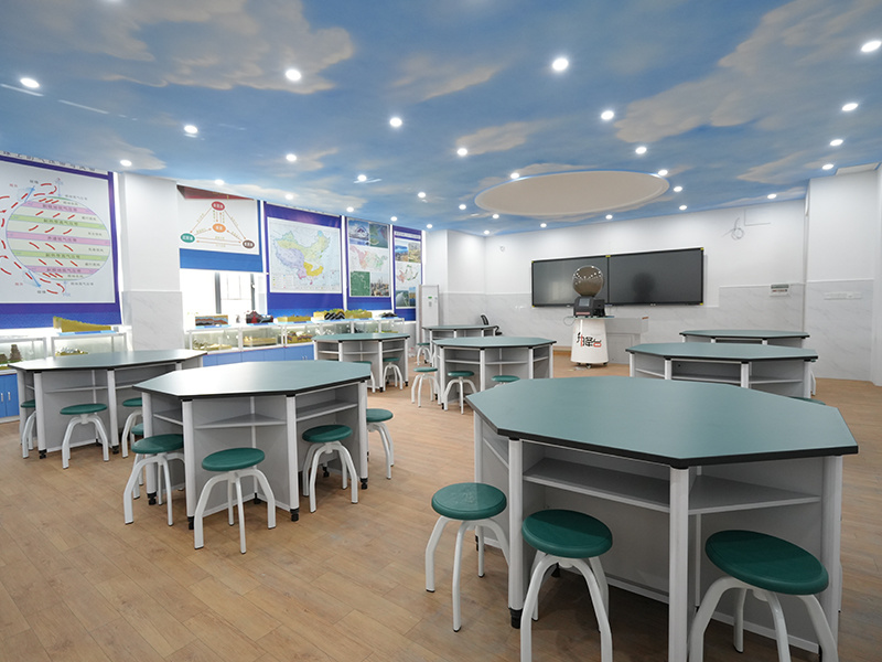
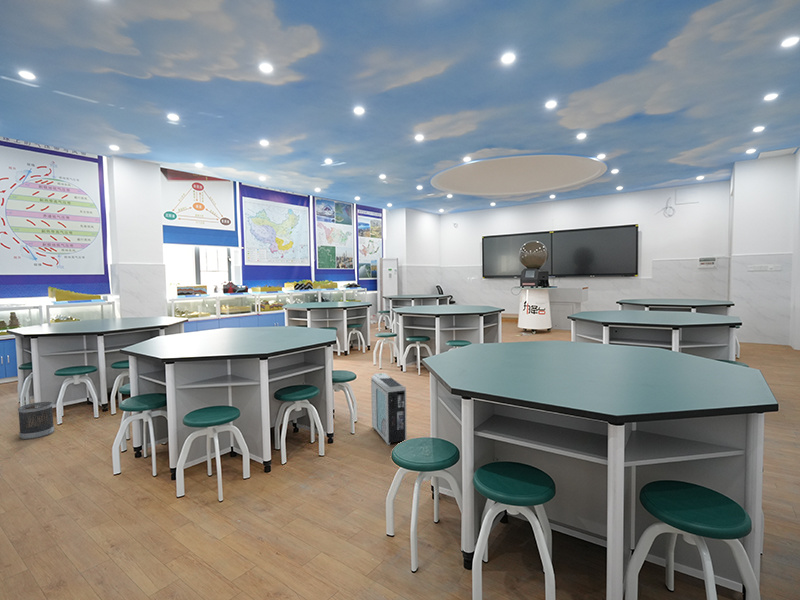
+ air purifier [370,372,408,446]
+ wastebasket [17,401,55,440]
